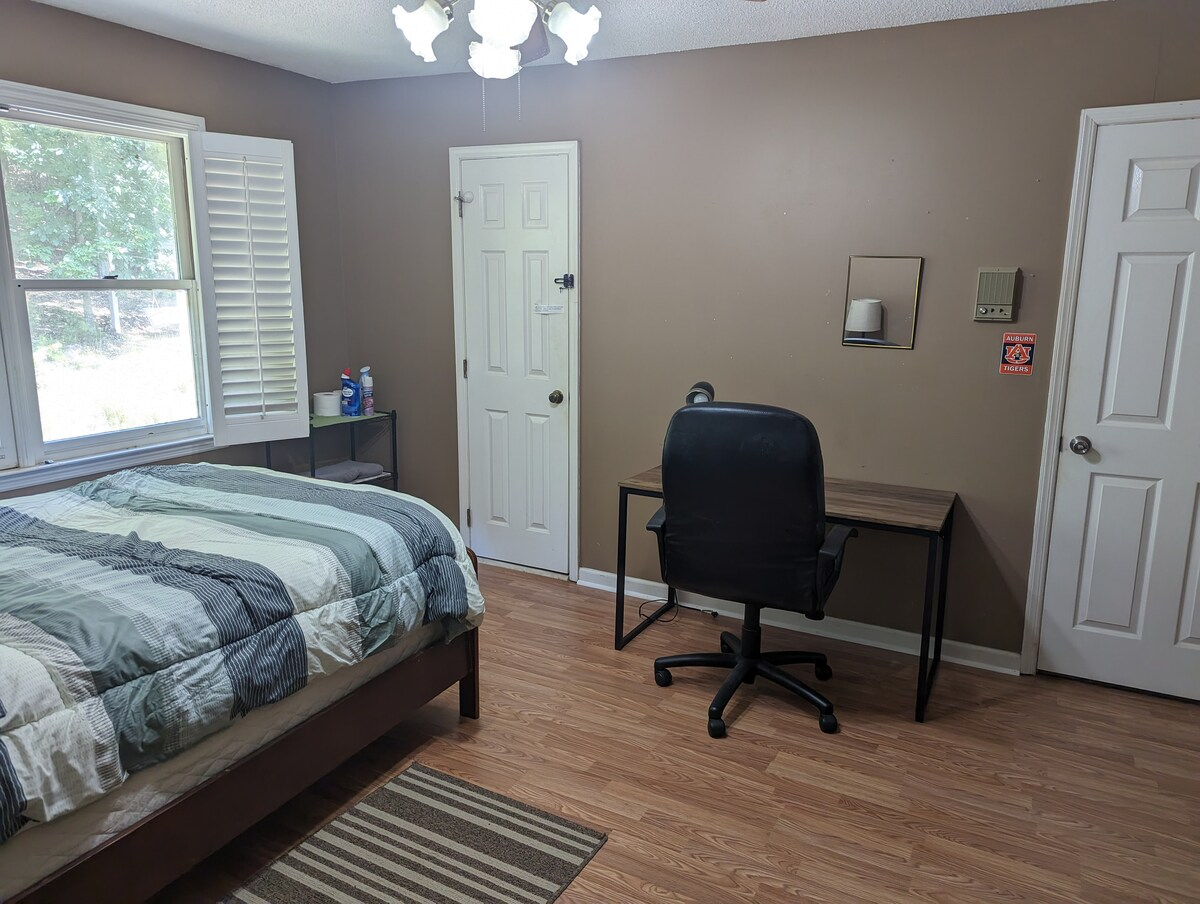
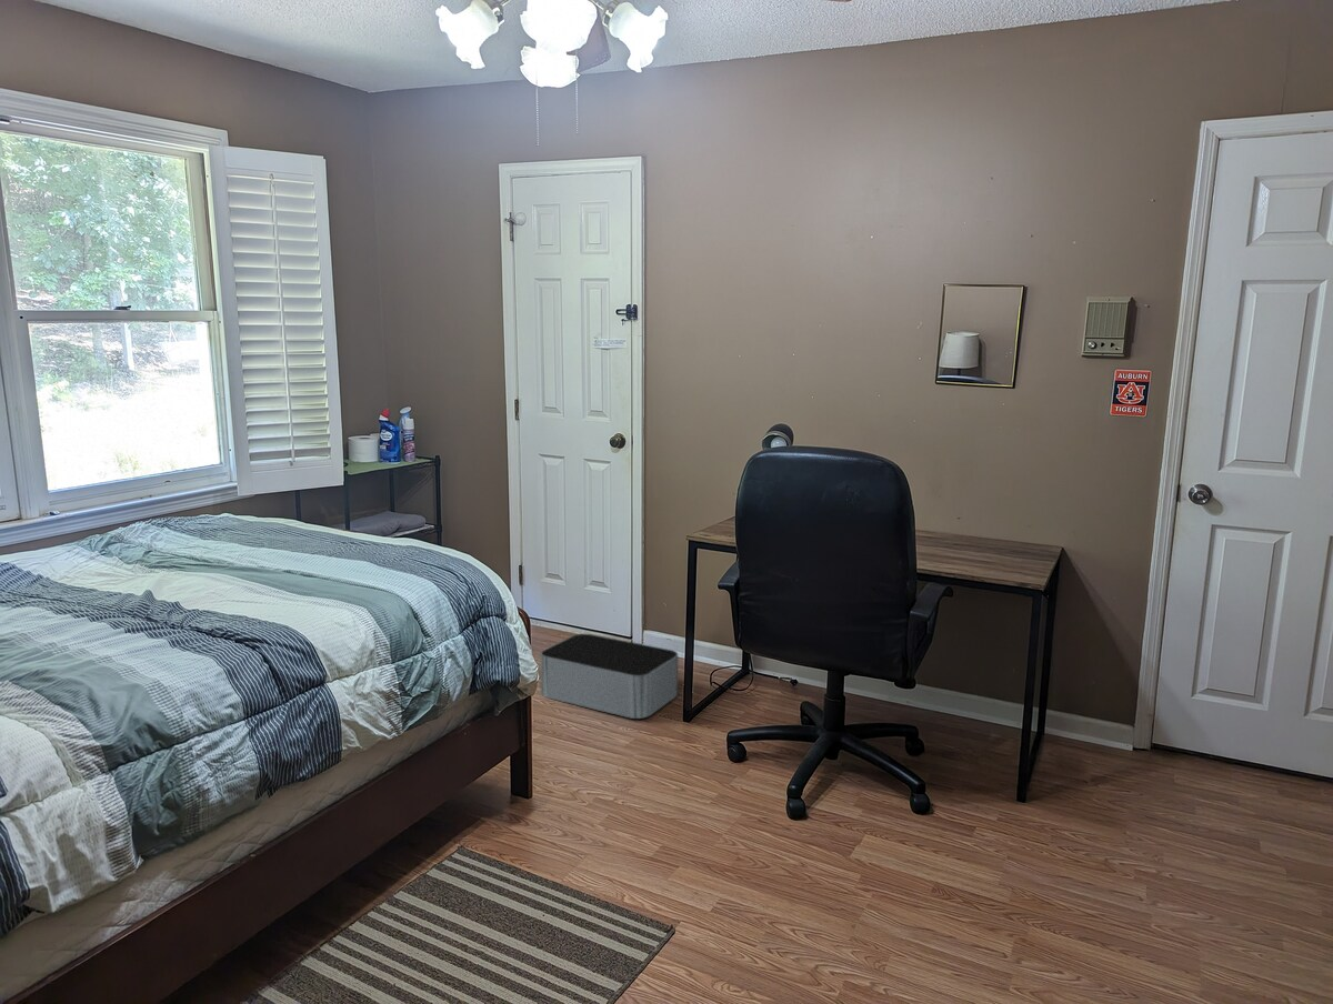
+ storage bin [540,633,679,720]
